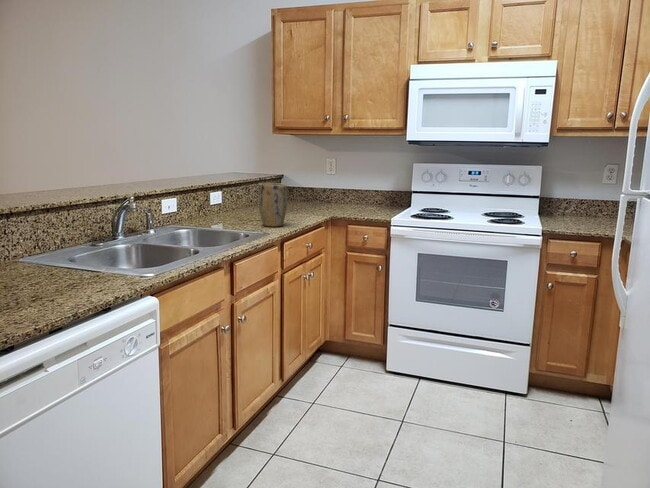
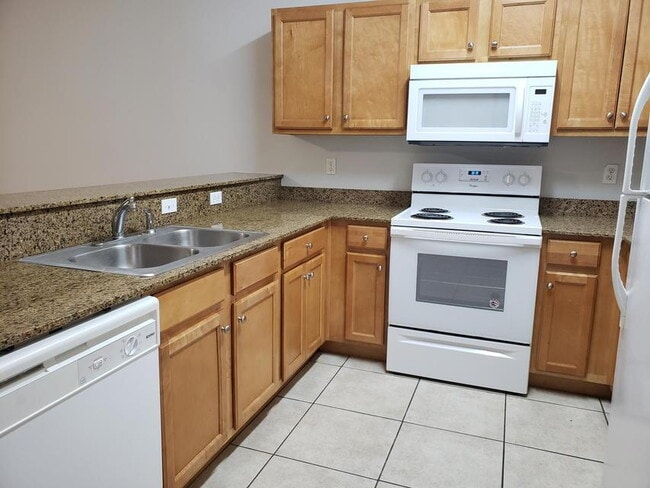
- plant pot [257,182,288,227]
